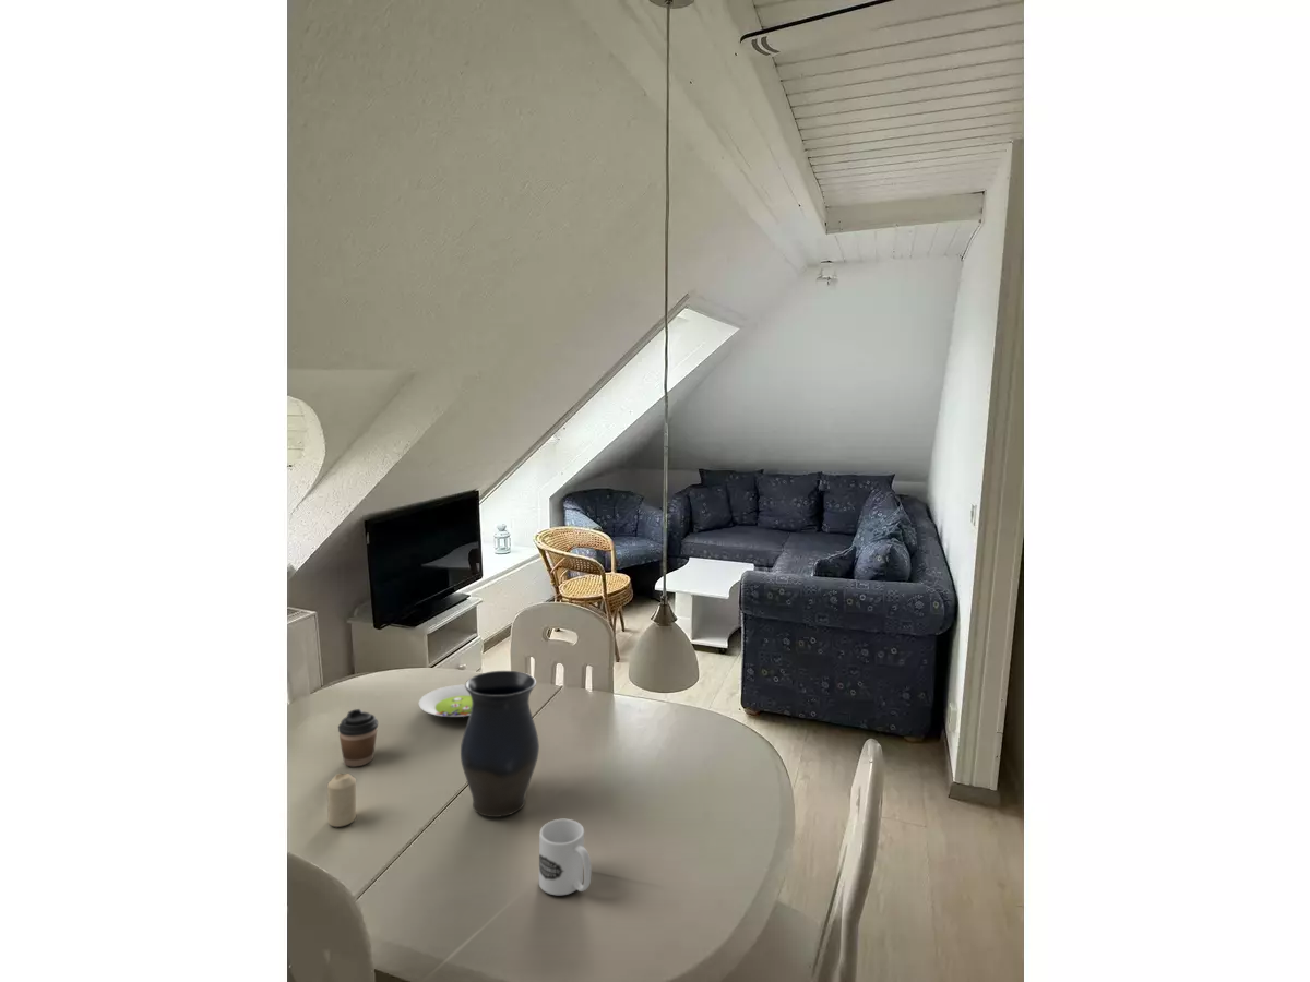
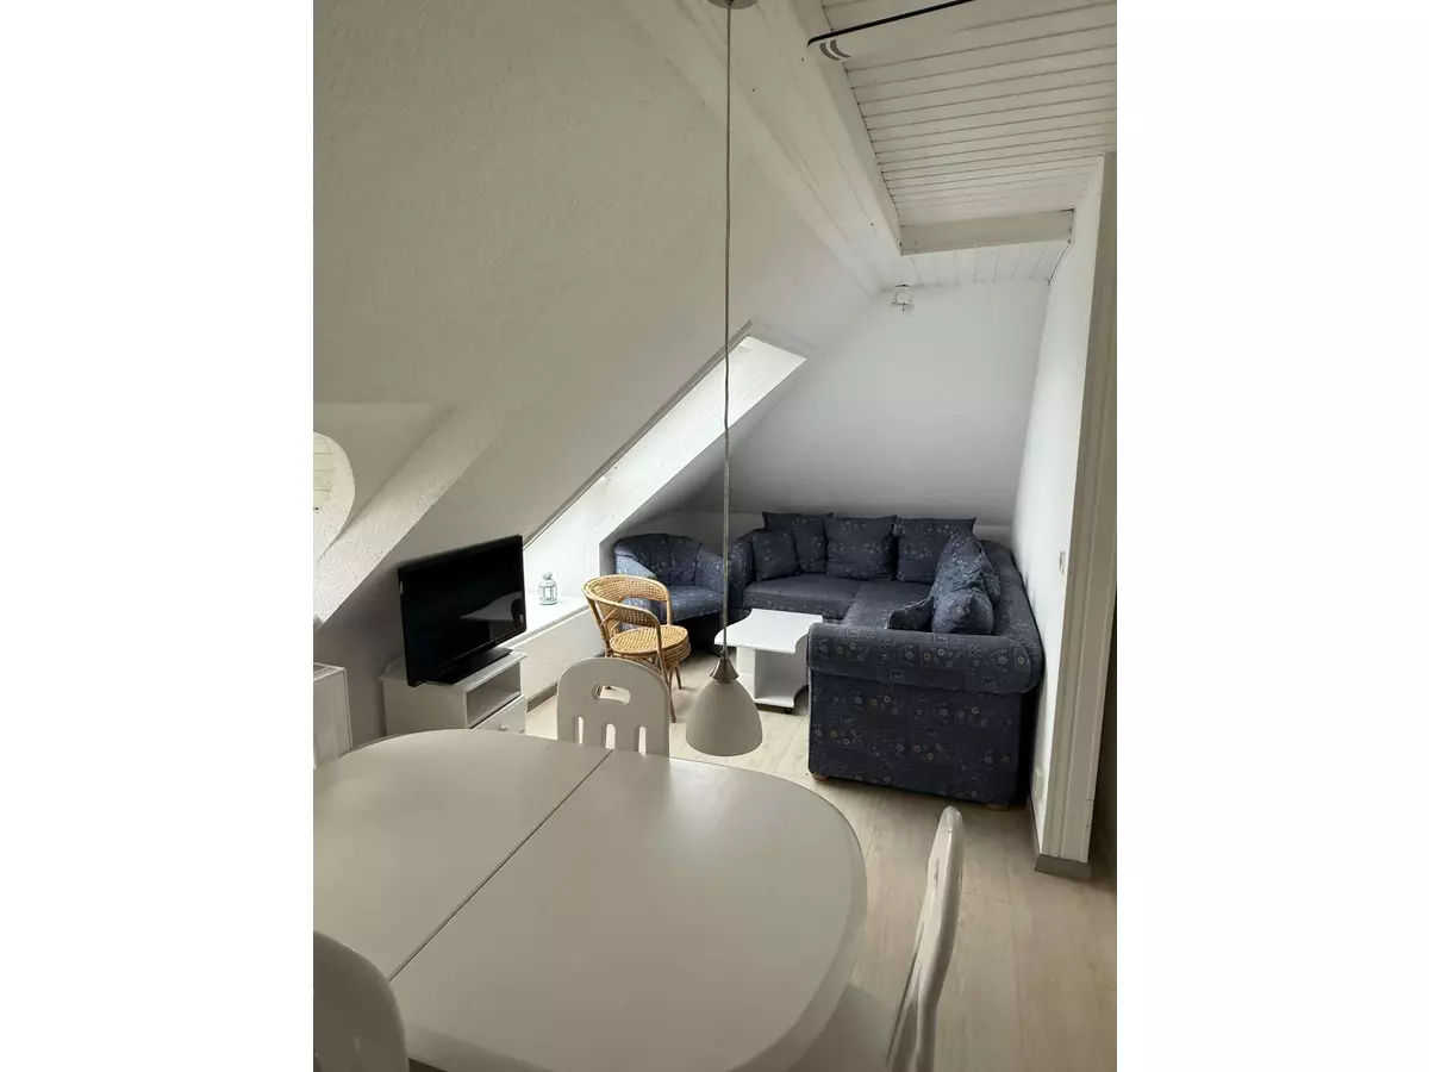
- vase [460,670,540,818]
- mug [538,818,592,896]
- candle [326,773,357,828]
- salad plate [418,683,472,718]
- coffee cup [337,708,379,767]
